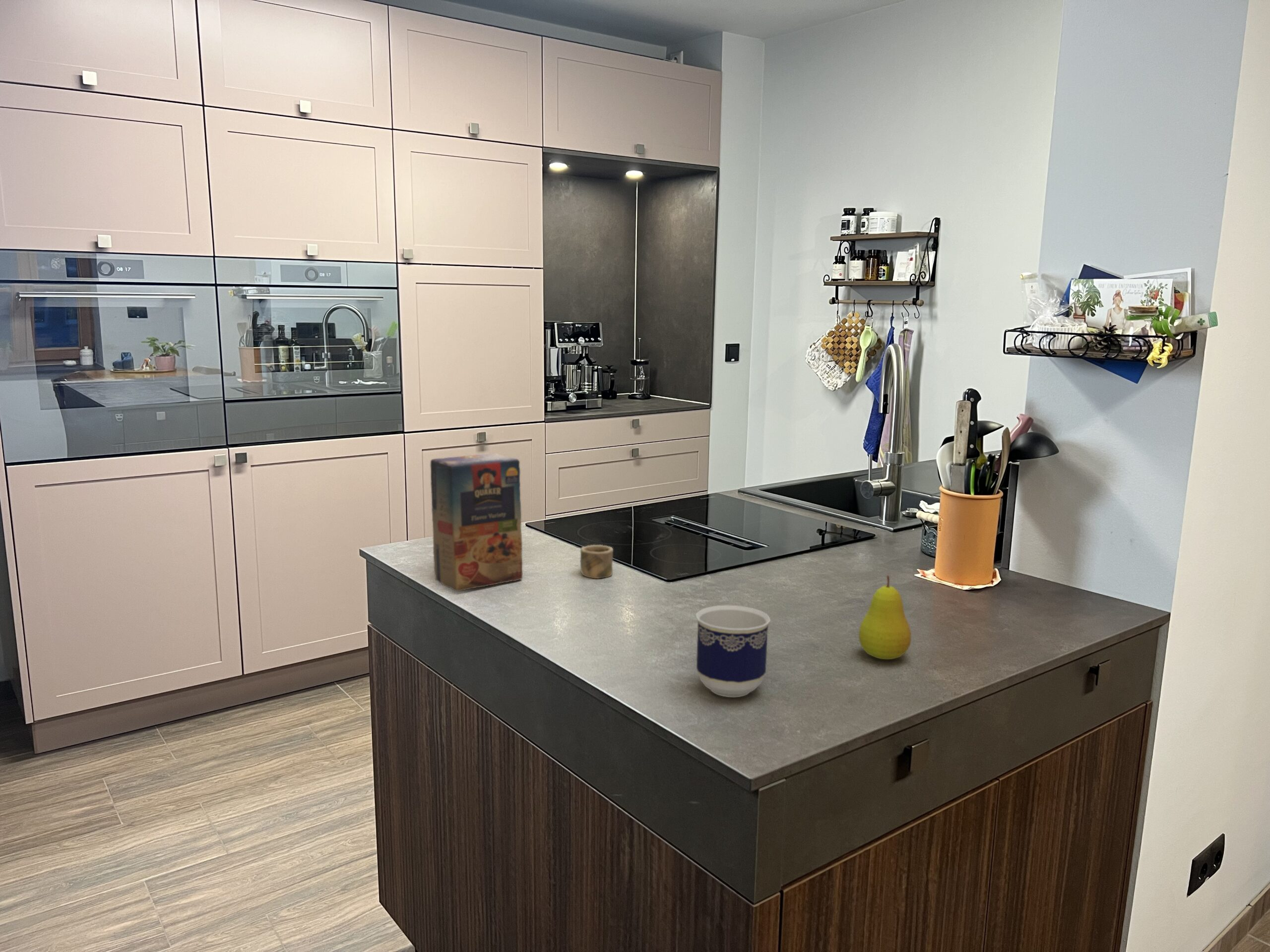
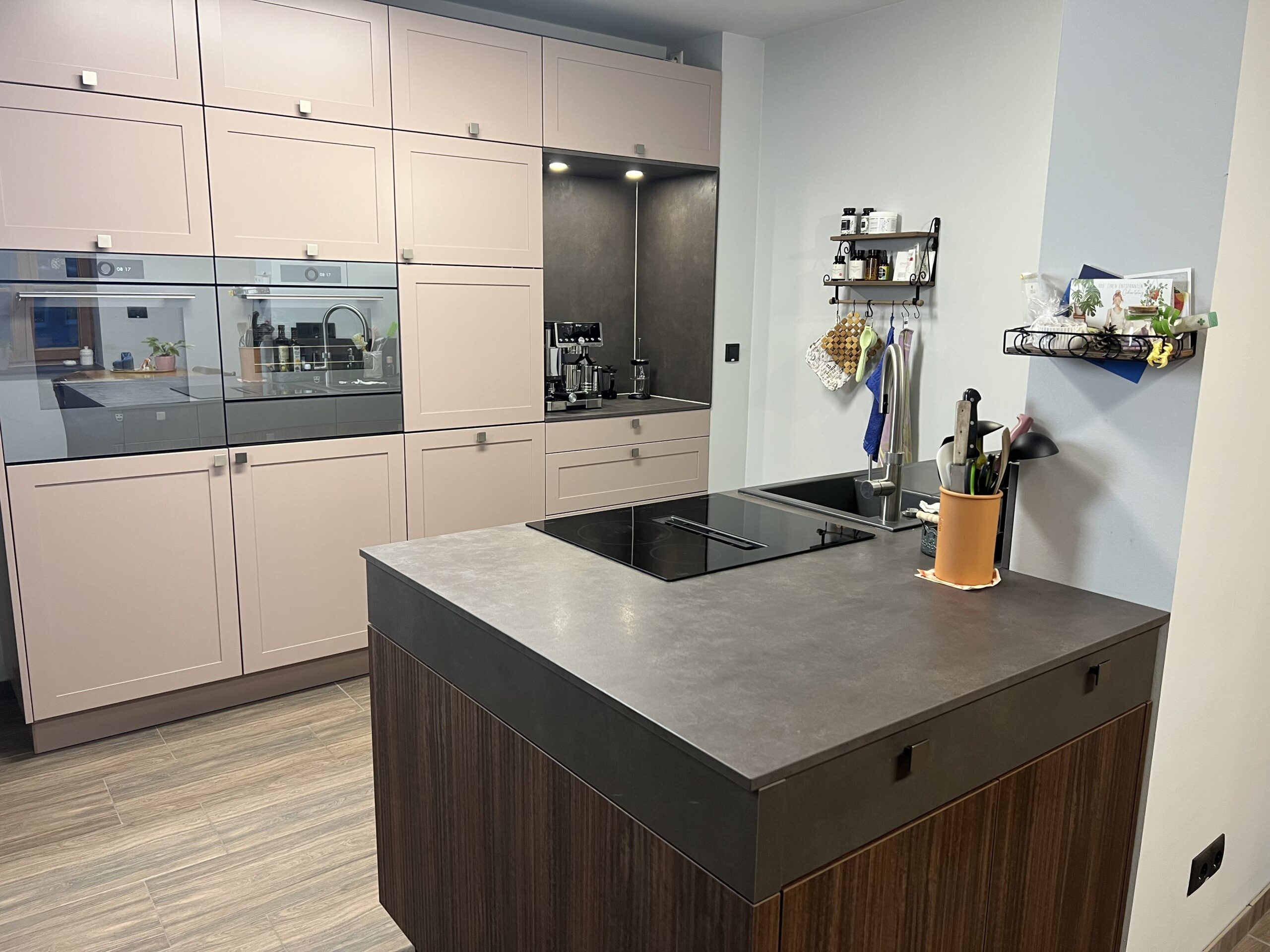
- cereal box [430,453,614,592]
- cup [696,605,771,698]
- fruit [858,575,912,660]
